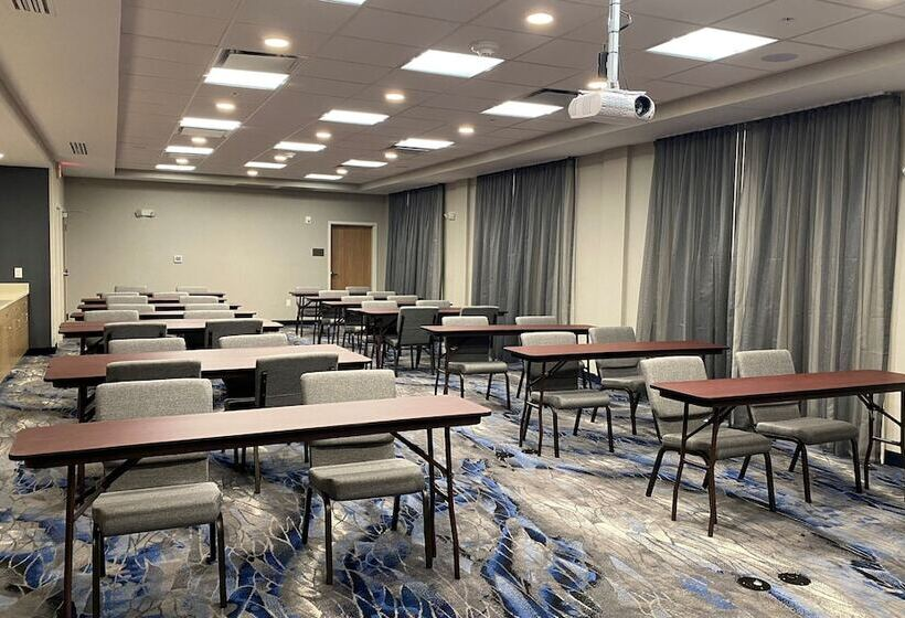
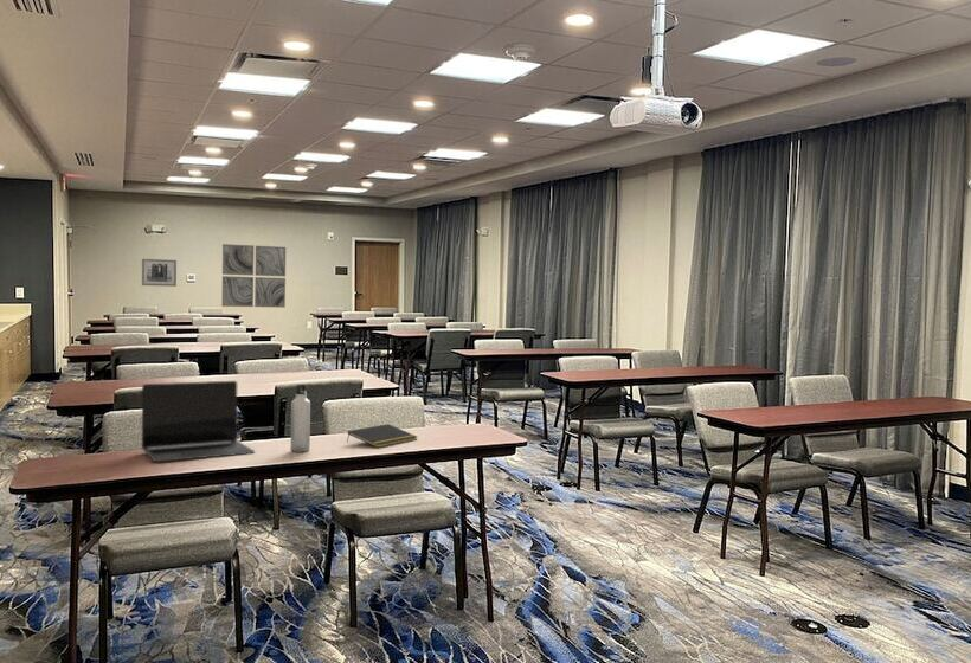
+ wall art [220,243,287,309]
+ laptop [141,380,256,463]
+ wall art [141,258,178,288]
+ water bottle [290,382,311,453]
+ notepad [346,423,418,449]
